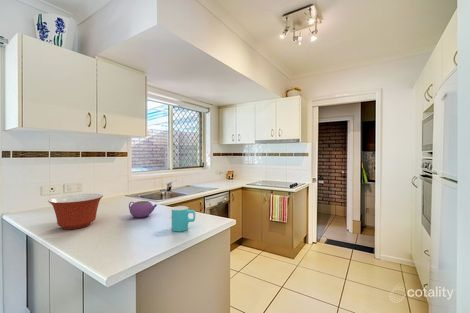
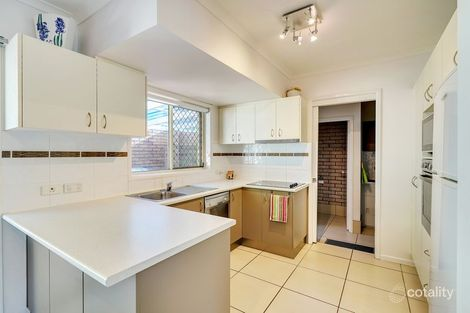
- cup [171,205,196,233]
- mixing bowl [47,193,104,230]
- teapot [128,200,158,219]
